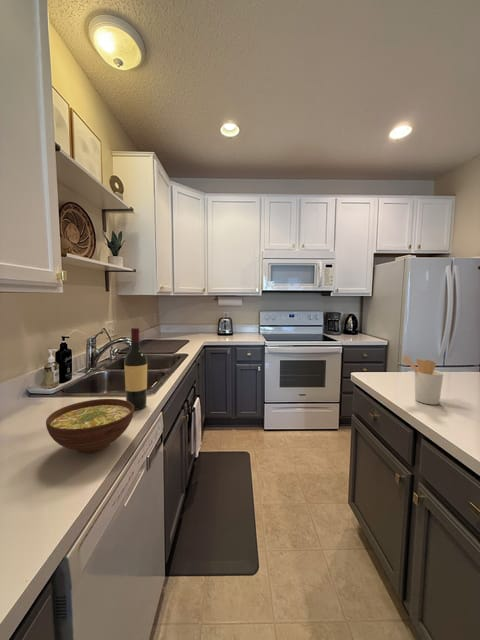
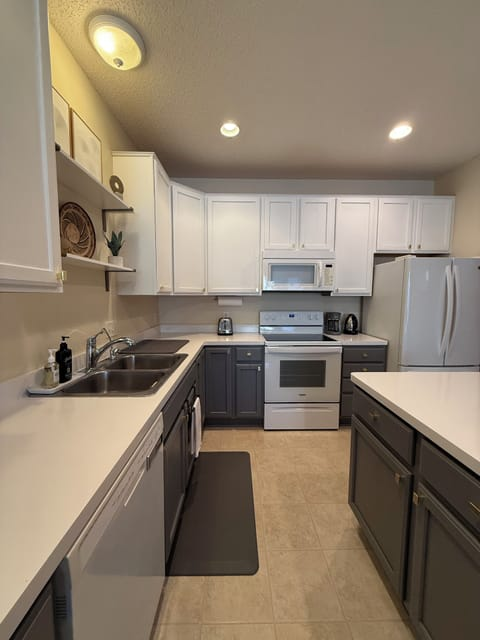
- bowl [45,398,135,454]
- utensil holder [401,355,444,406]
- wine bottle [123,327,148,411]
